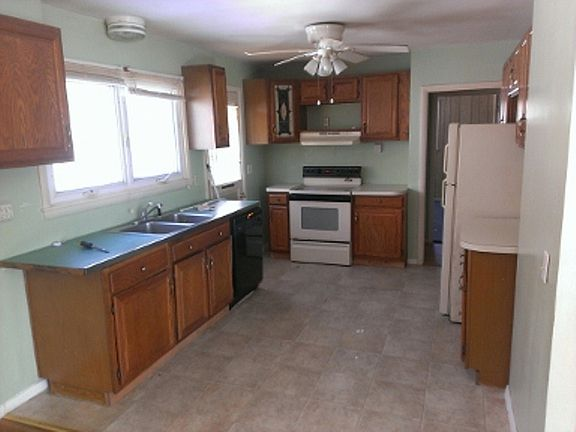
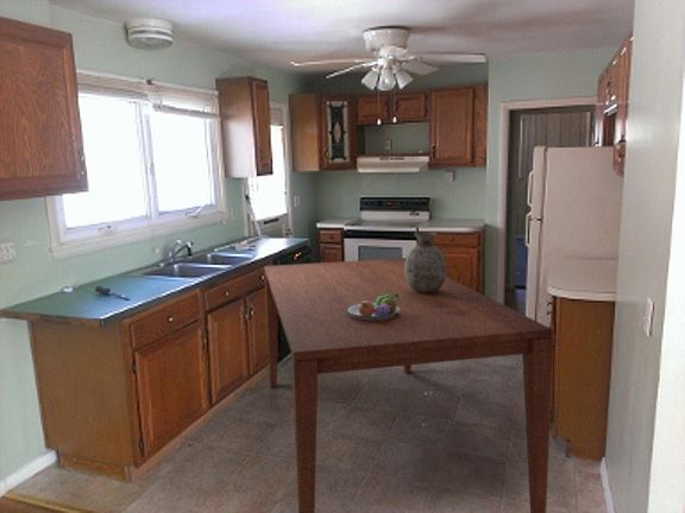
+ fruit bowl [348,294,400,321]
+ vase [404,232,447,293]
+ dining table [263,256,554,513]
